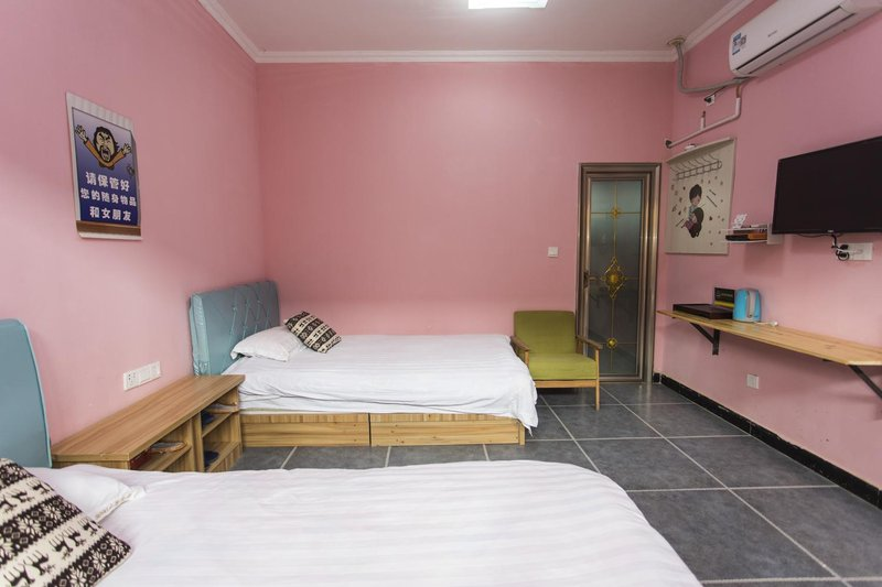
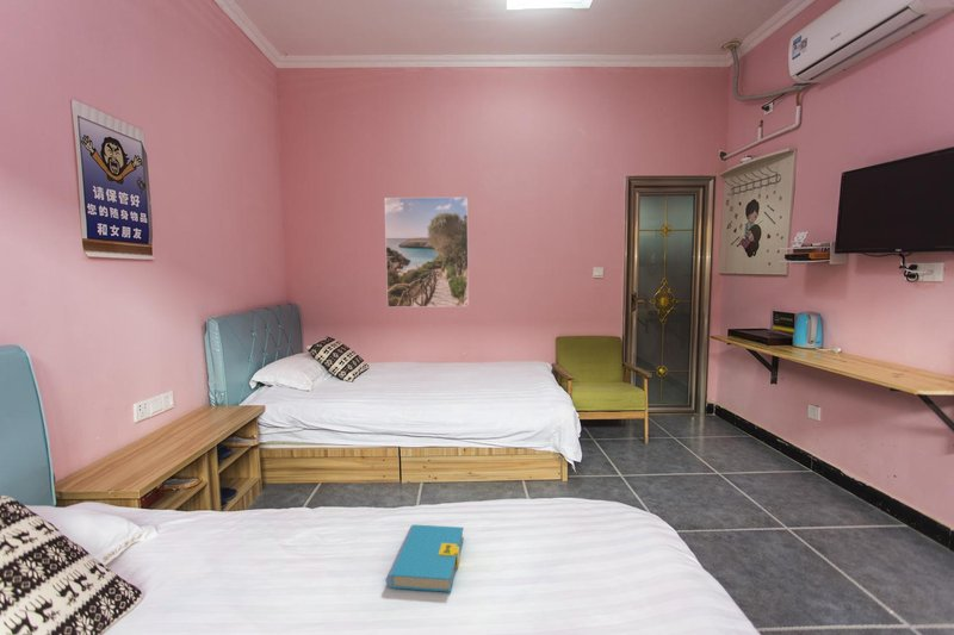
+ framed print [383,197,470,309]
+ book [384,523,465,593]
